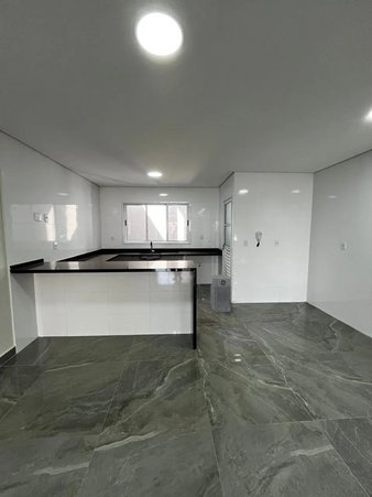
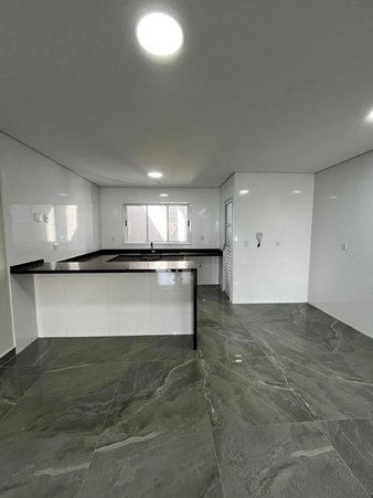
- air purifier [209,273,232,313]
